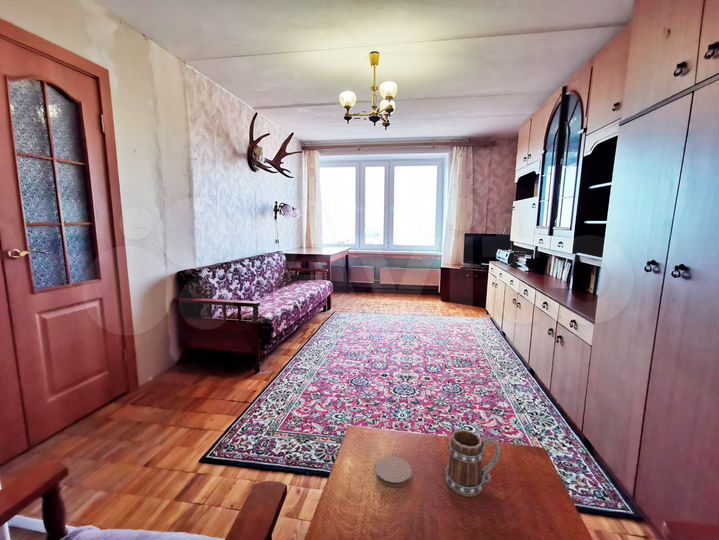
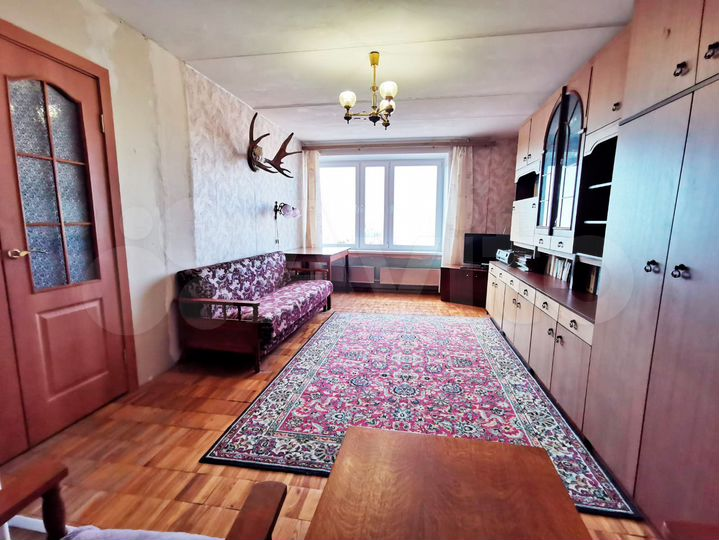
- coaster [375,455,413,488]
- mug [444,429,502,498]
